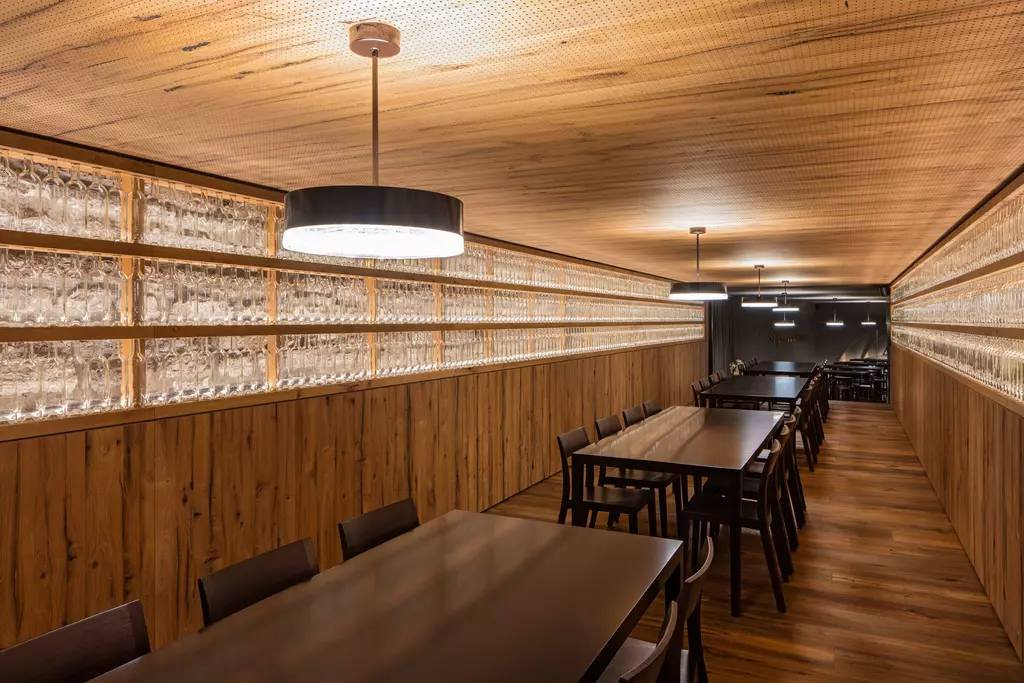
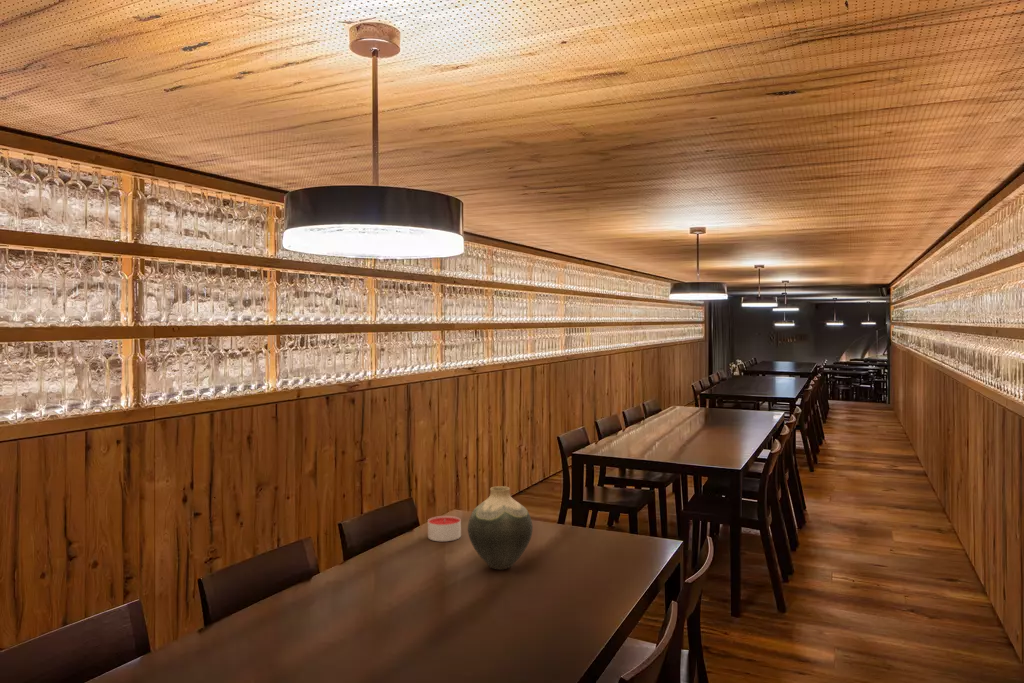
+ candle [427,515,462,542]
+ vase [467,485,534,571]
